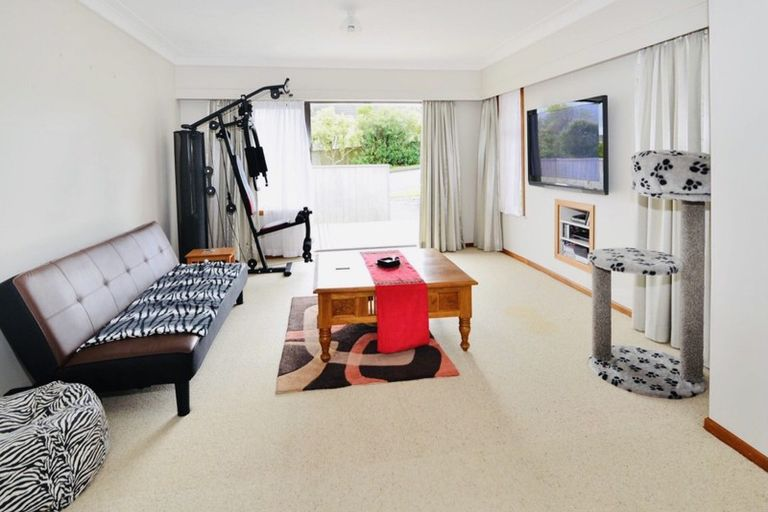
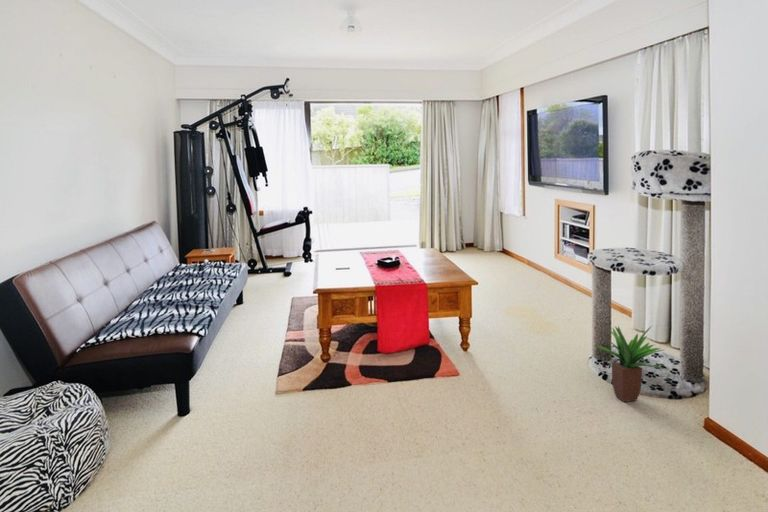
+ potted plant [592,324,667,403]
